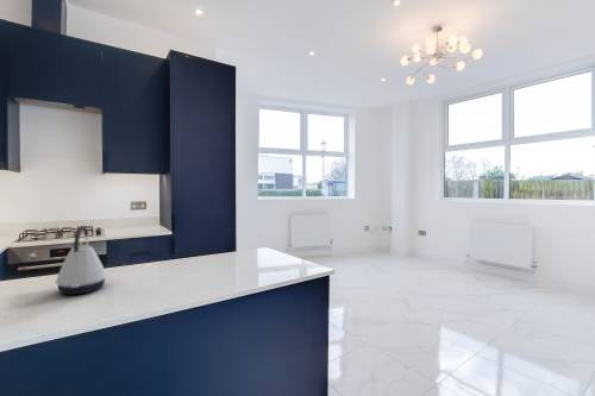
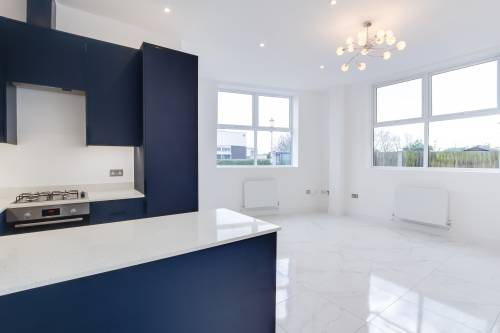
- kettle [55,225,107,295]
